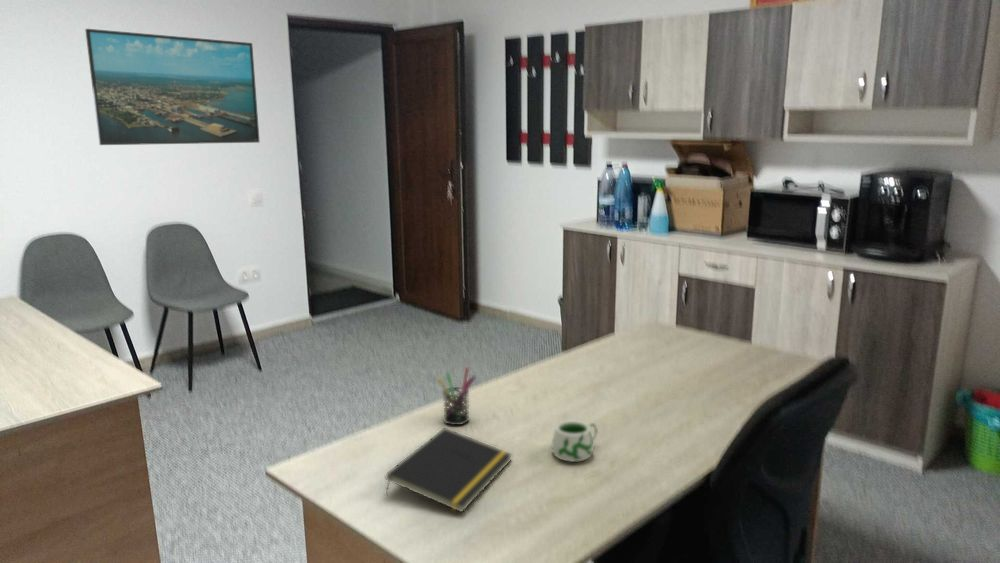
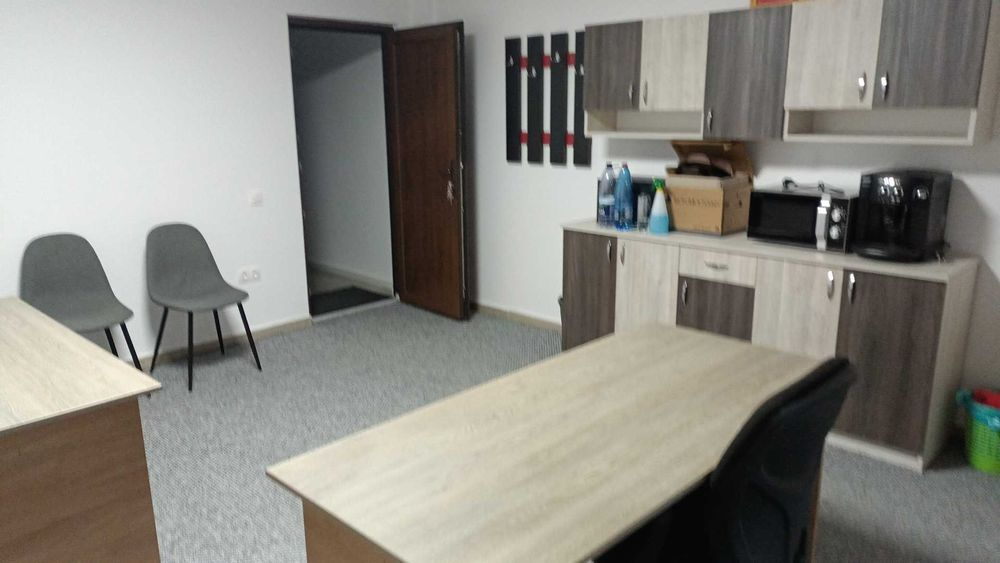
- pen holder [437,366,477,426]
- notepad [384,427,513,514]
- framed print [84,28,261,146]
- mug [551,420,599,463]
